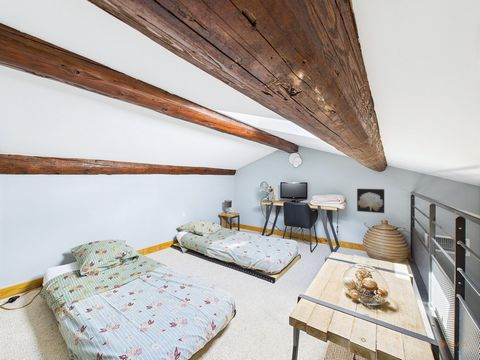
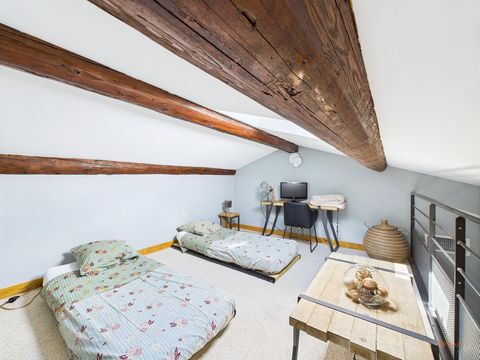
- wall art [356,188,385,214]
